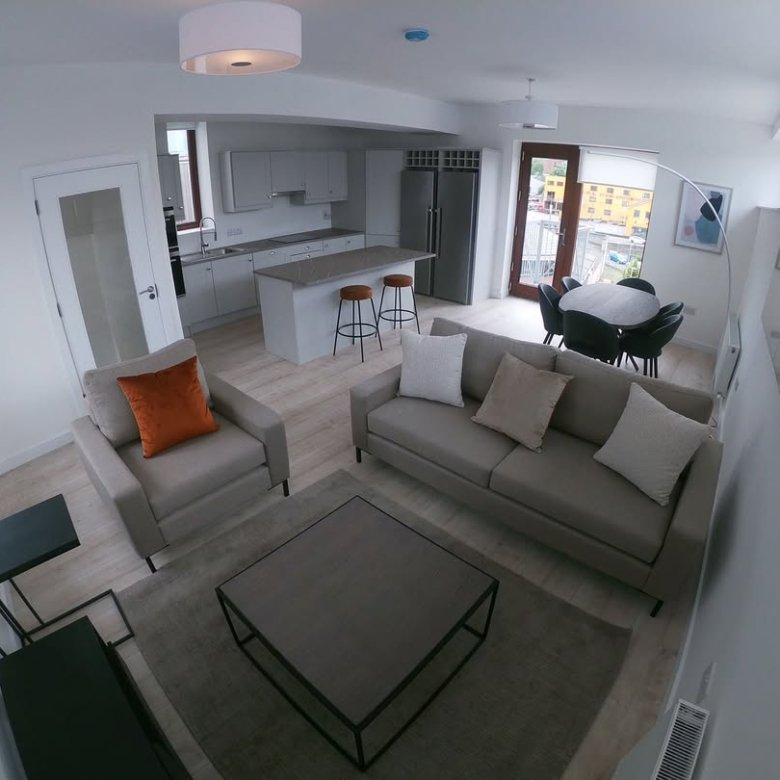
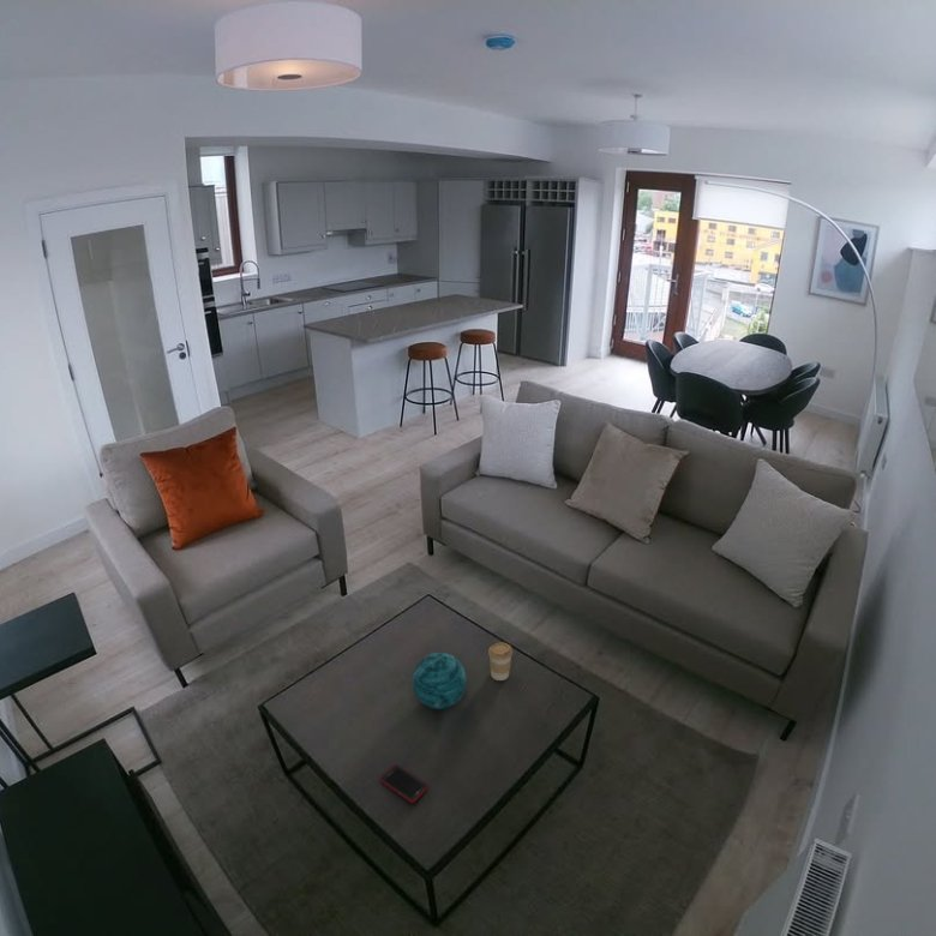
+ cell phone [379,764,428,804]
+ decorative orb [412,652,468,710]
+ coffee cup [487,641,514,682]
